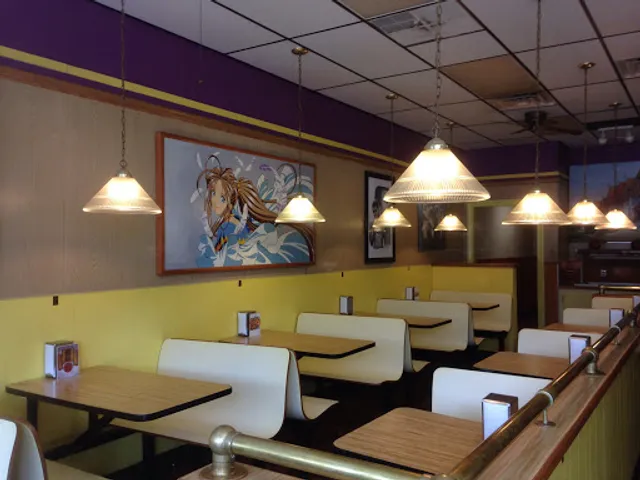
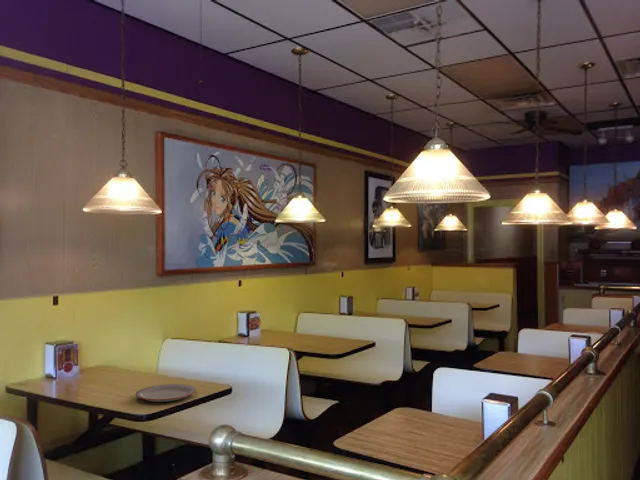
+ plate [135,383,197,403]
